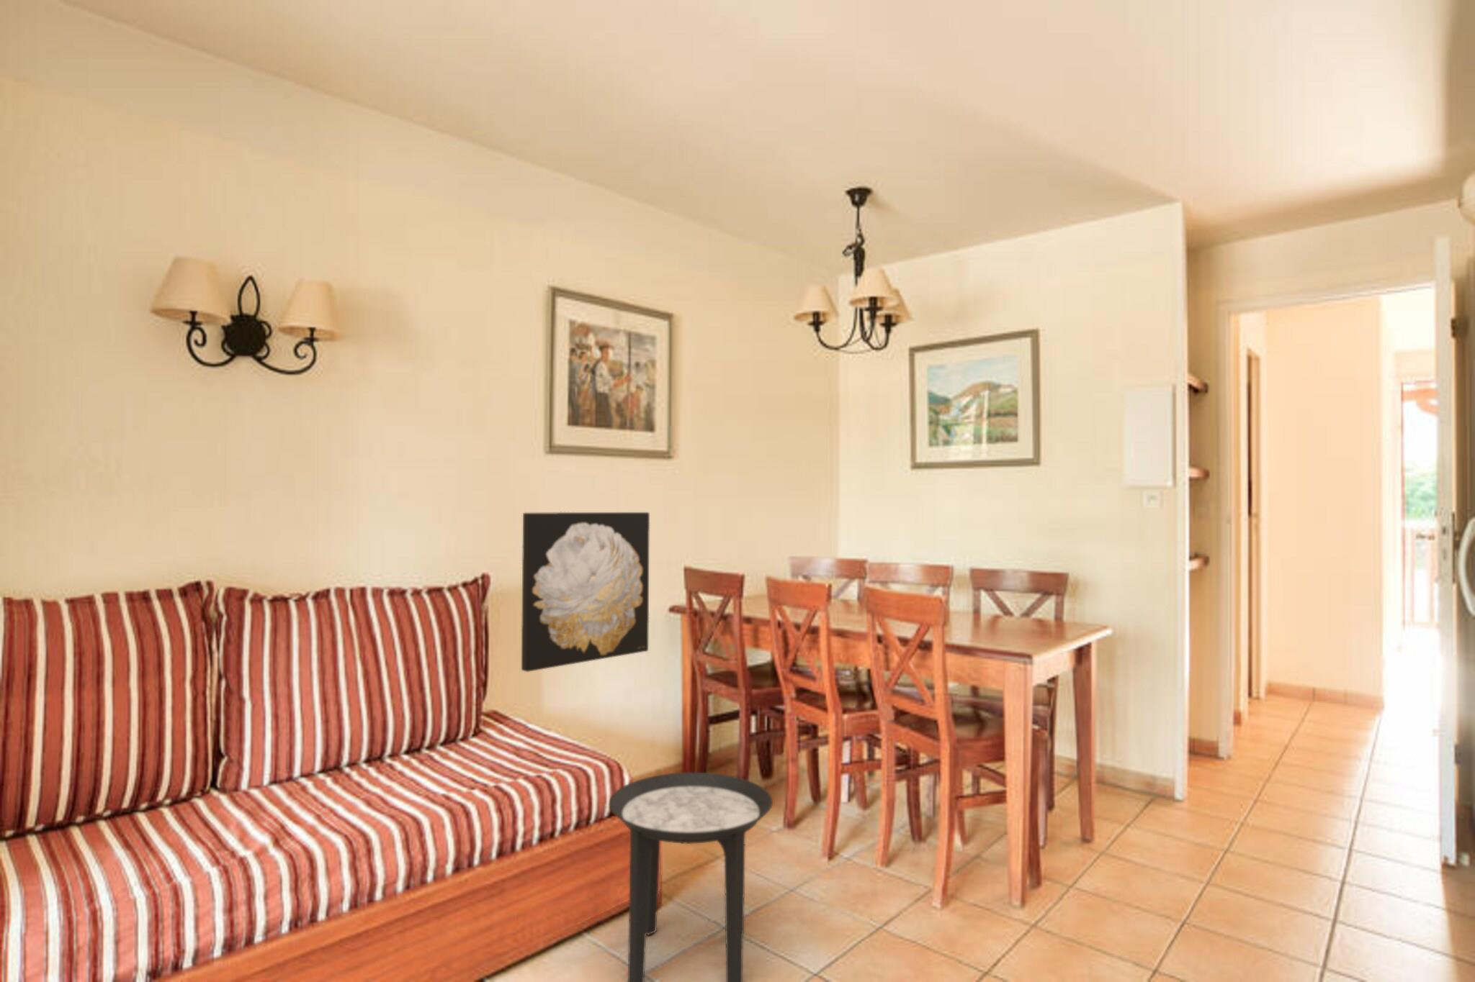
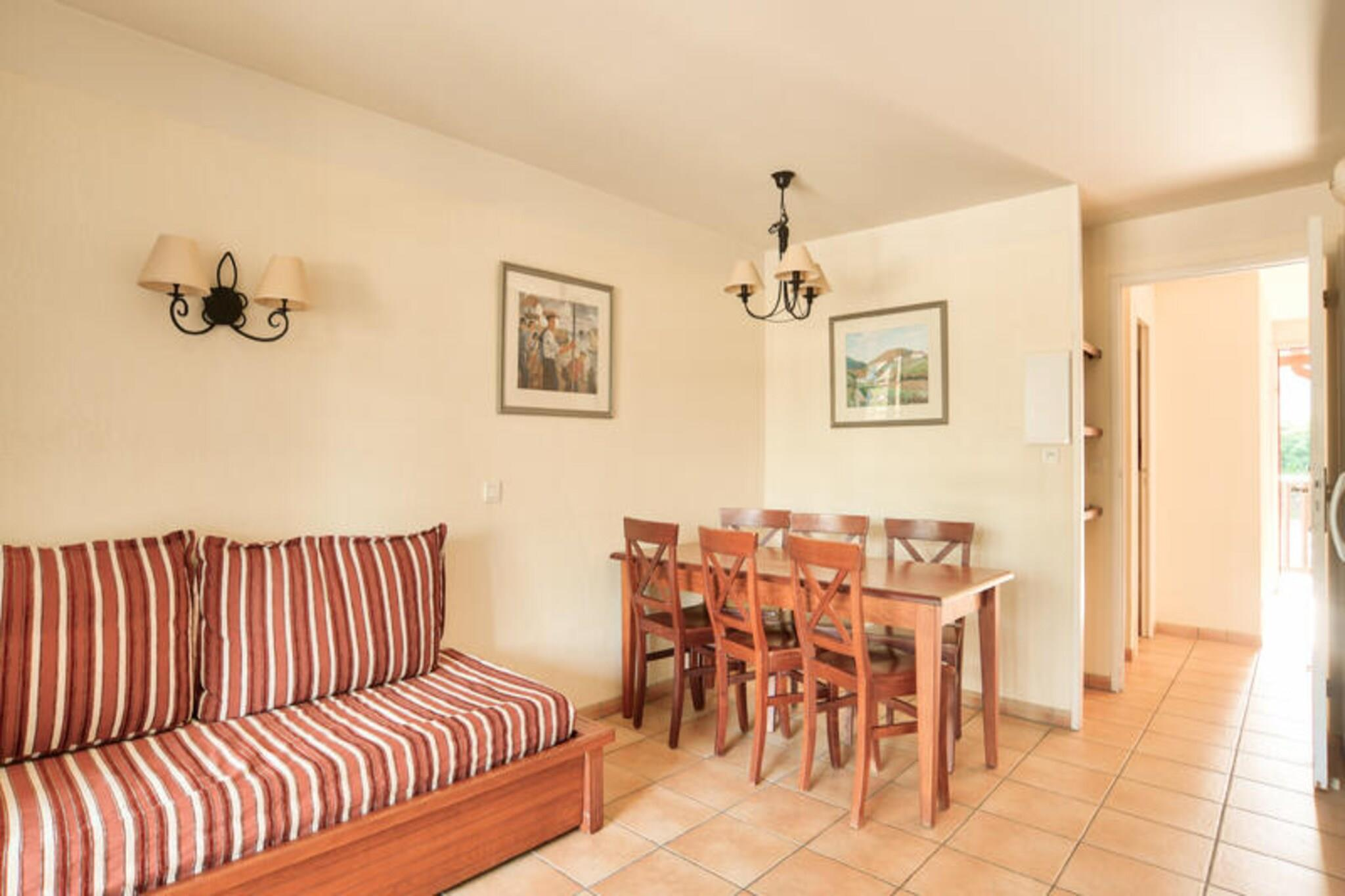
- side table [609,772,773,982]
- wall art [521,512,650,673]
